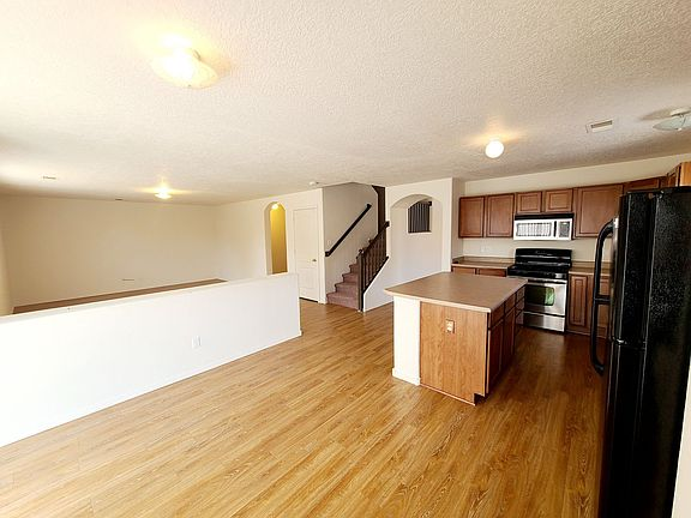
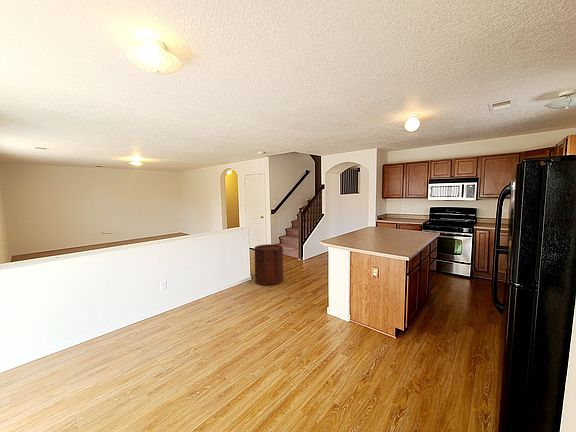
+ trash can [253,243,284,287]
